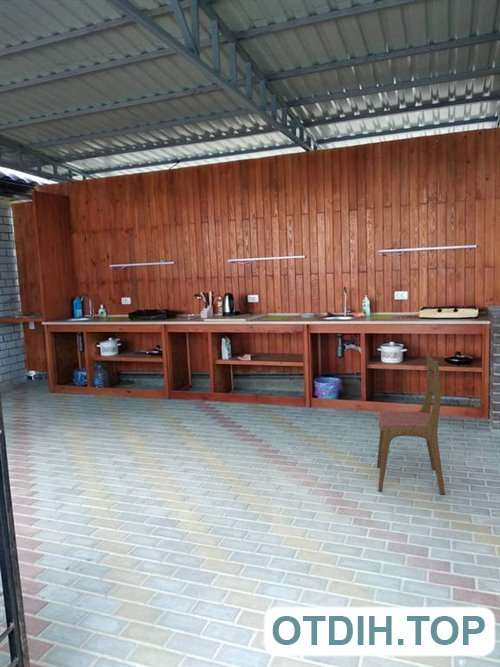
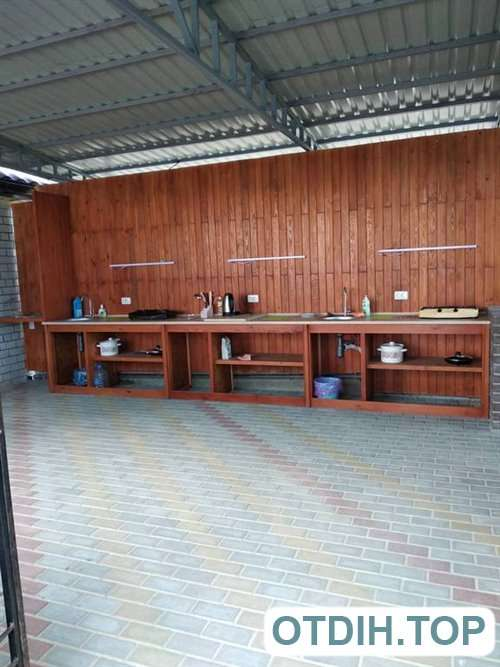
- dining chair [376,350,446,495]
